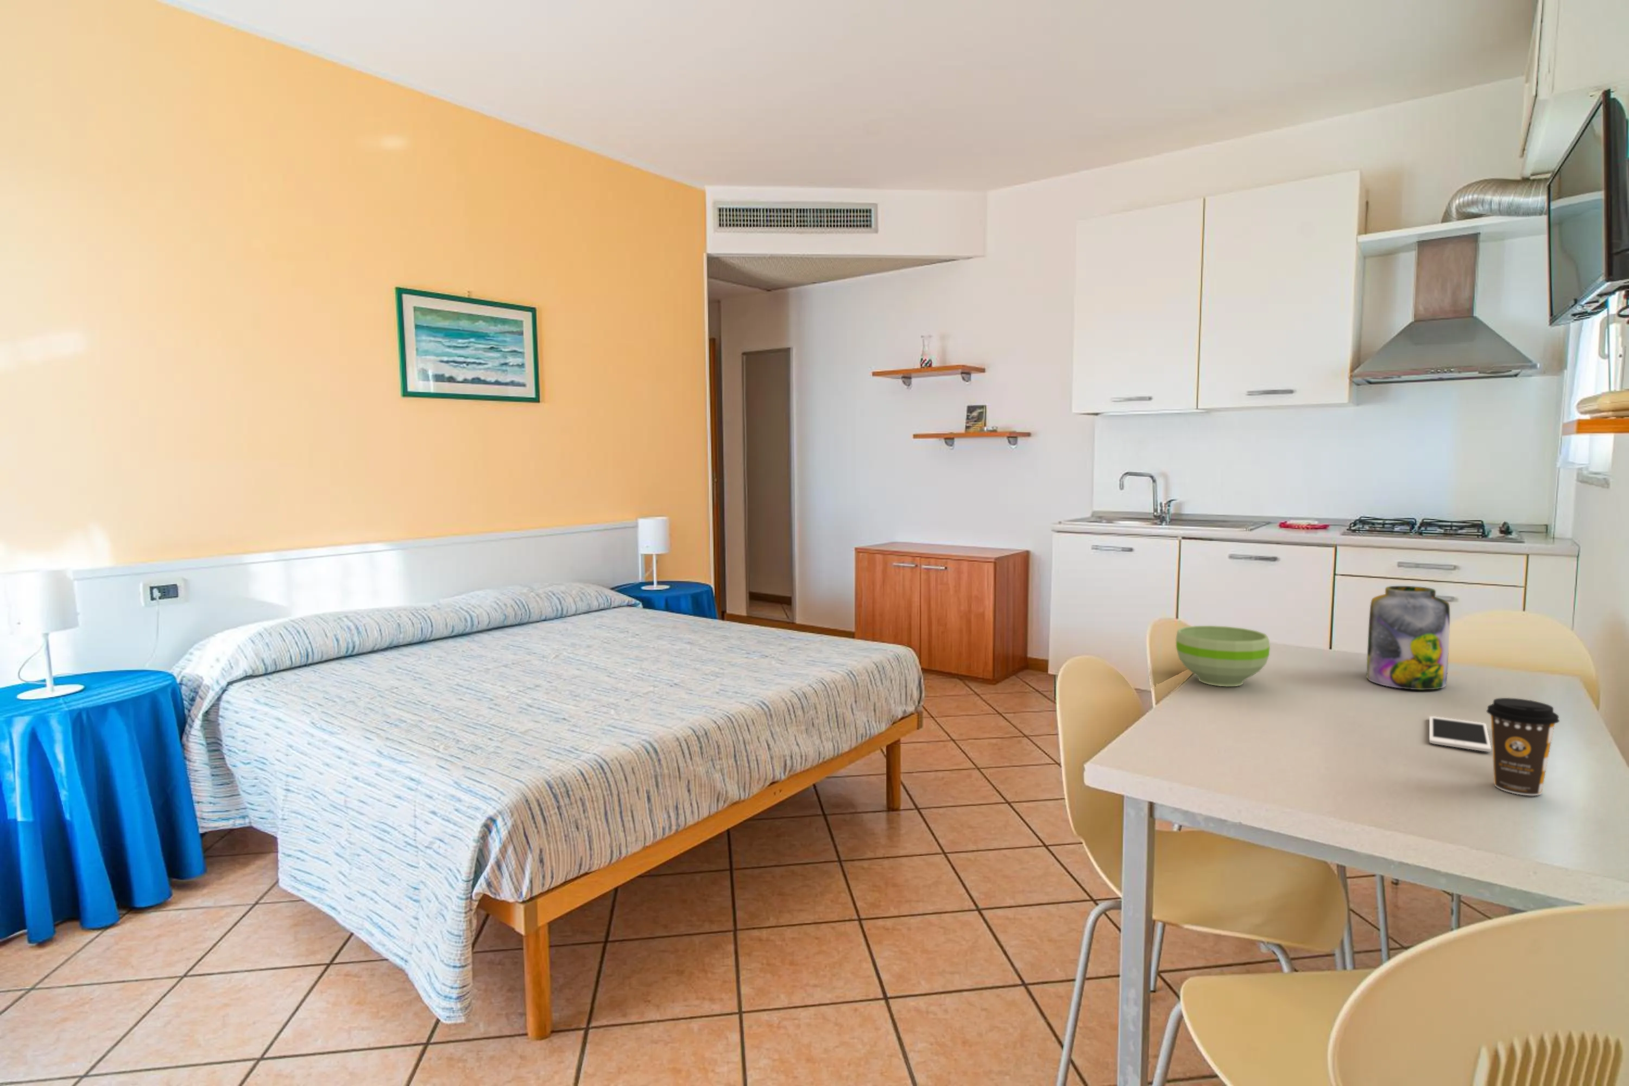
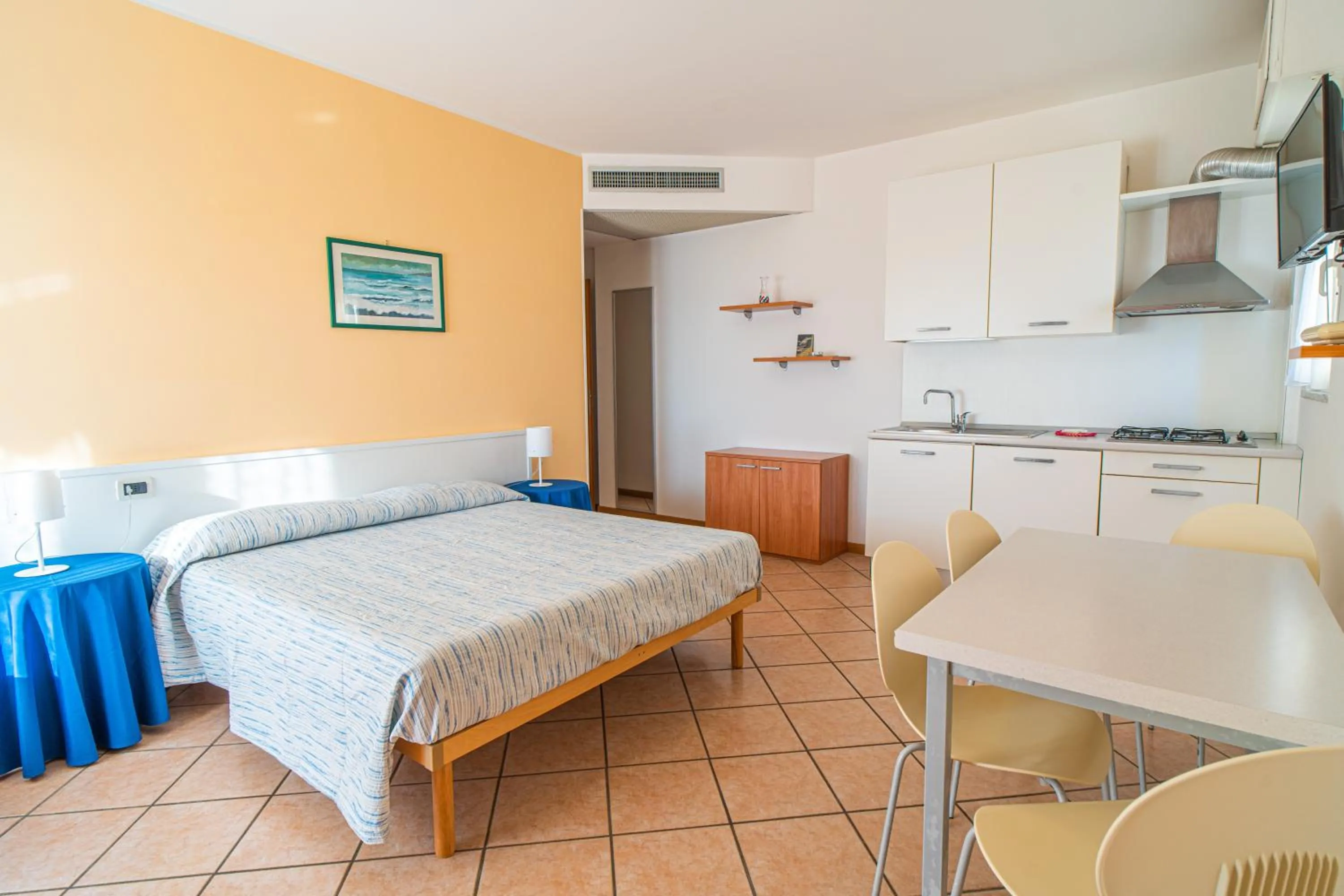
- cell phone [1429,715,1492,753]
- jar [1366,585,1451,690]
- coffee cup [1486,697,1560,796]
- bowl [1176,625,1270,687]
